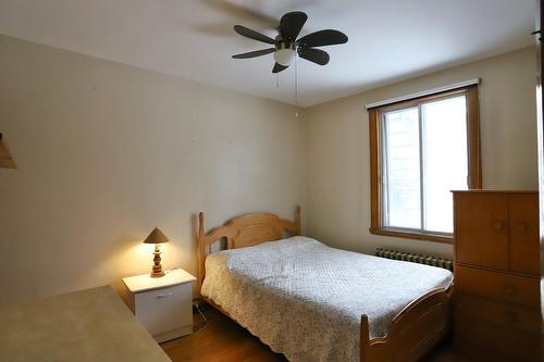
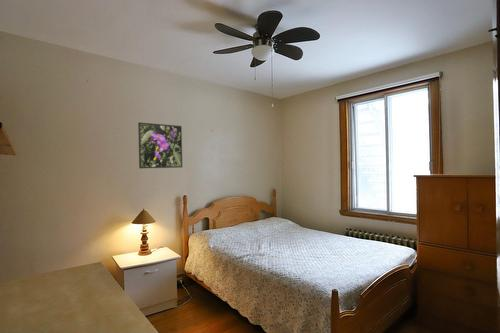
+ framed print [137,121,183,169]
